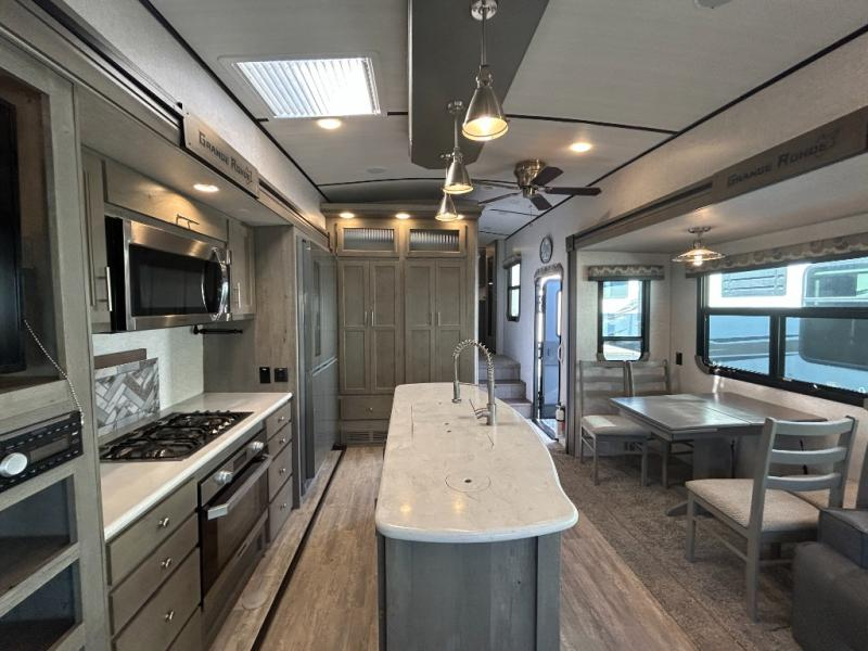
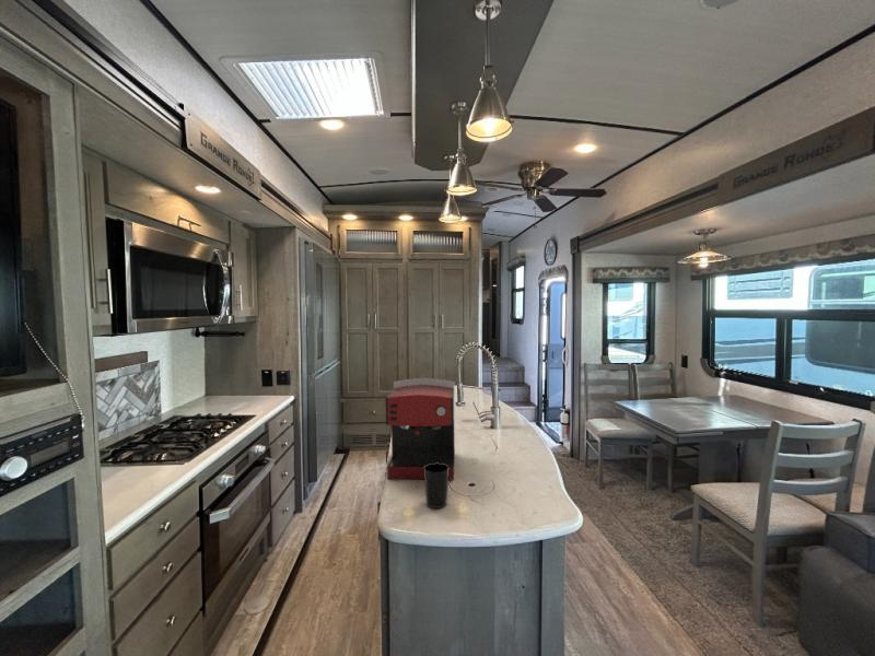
+ coffee maker [385,377,456,481]
+ cup [423,462,450,509]
